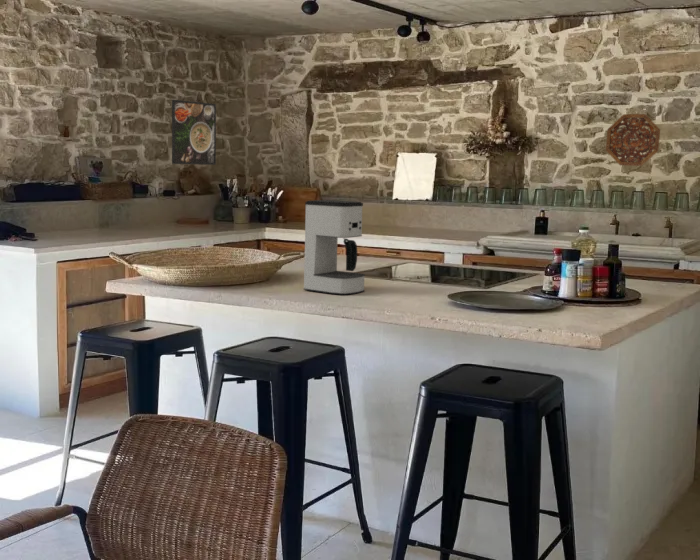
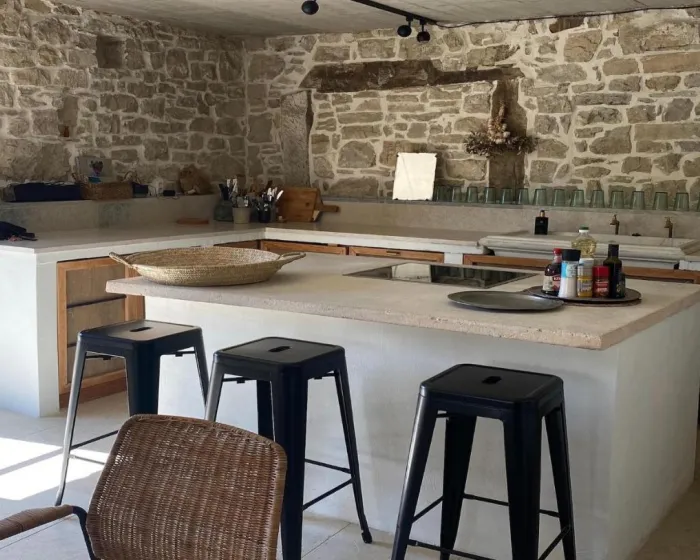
- coffee maker [303,199,366,296]
- decorative platter [605,113,661,167]
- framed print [171,99,217,166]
